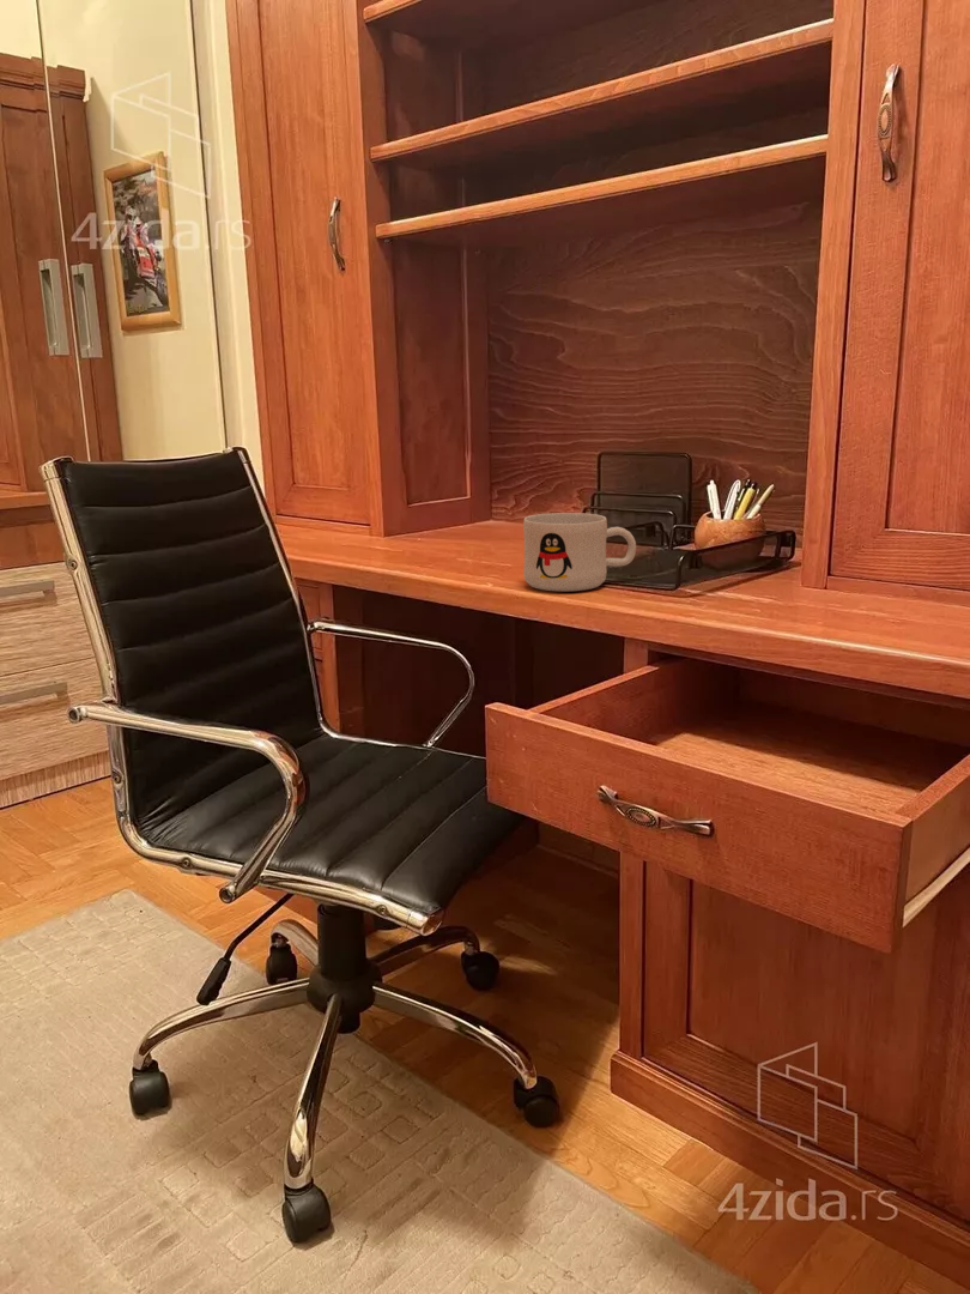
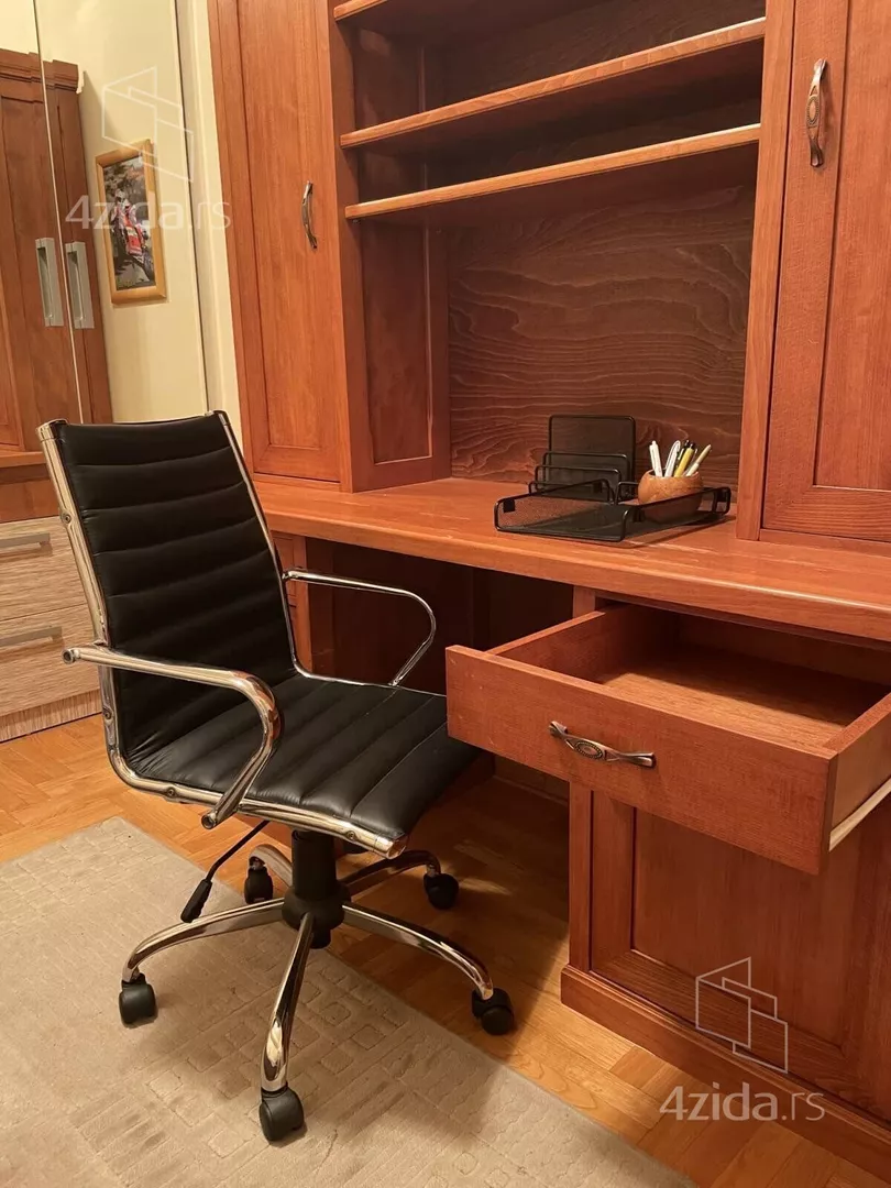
- mug [522,512,637,593]
